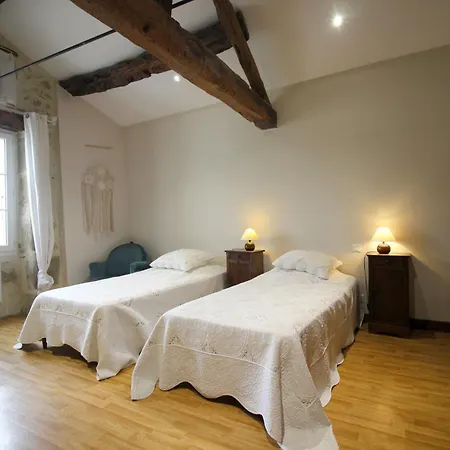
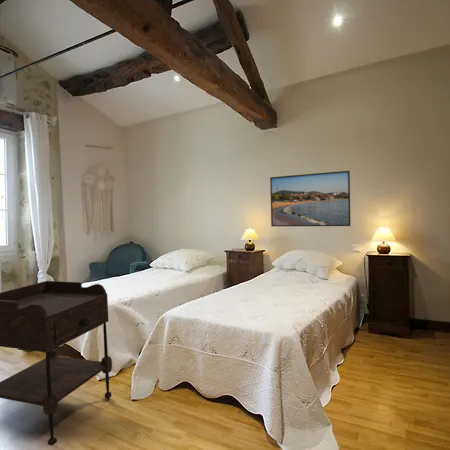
+ side table [0,280,113,446]
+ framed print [269,170,352,227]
